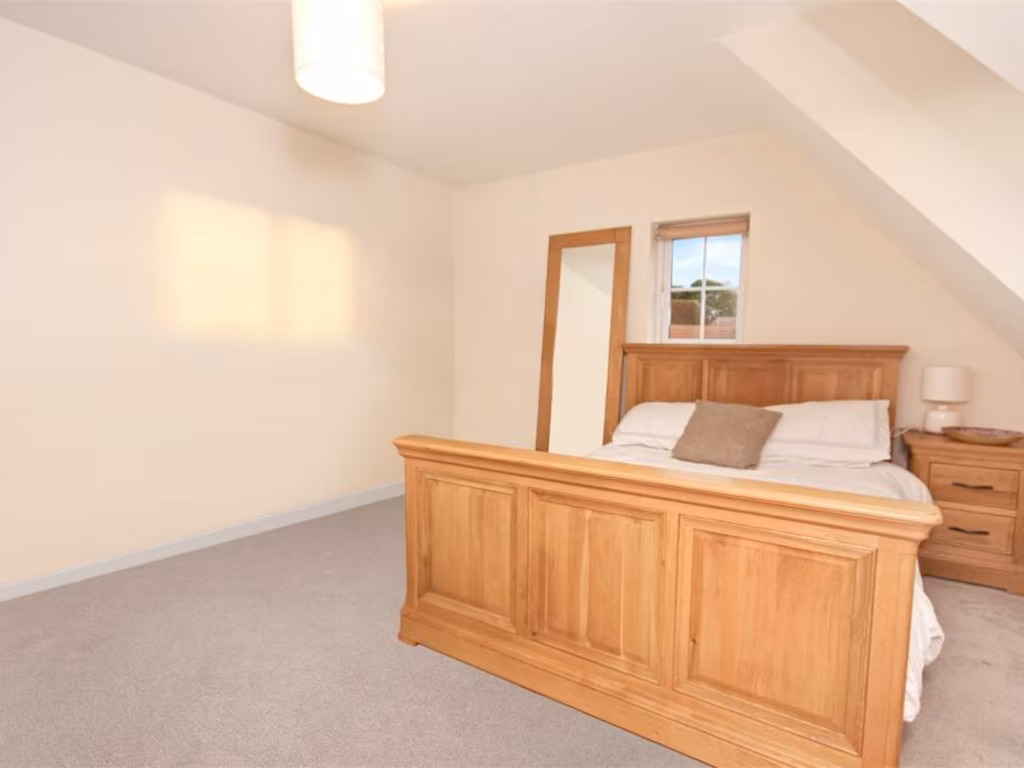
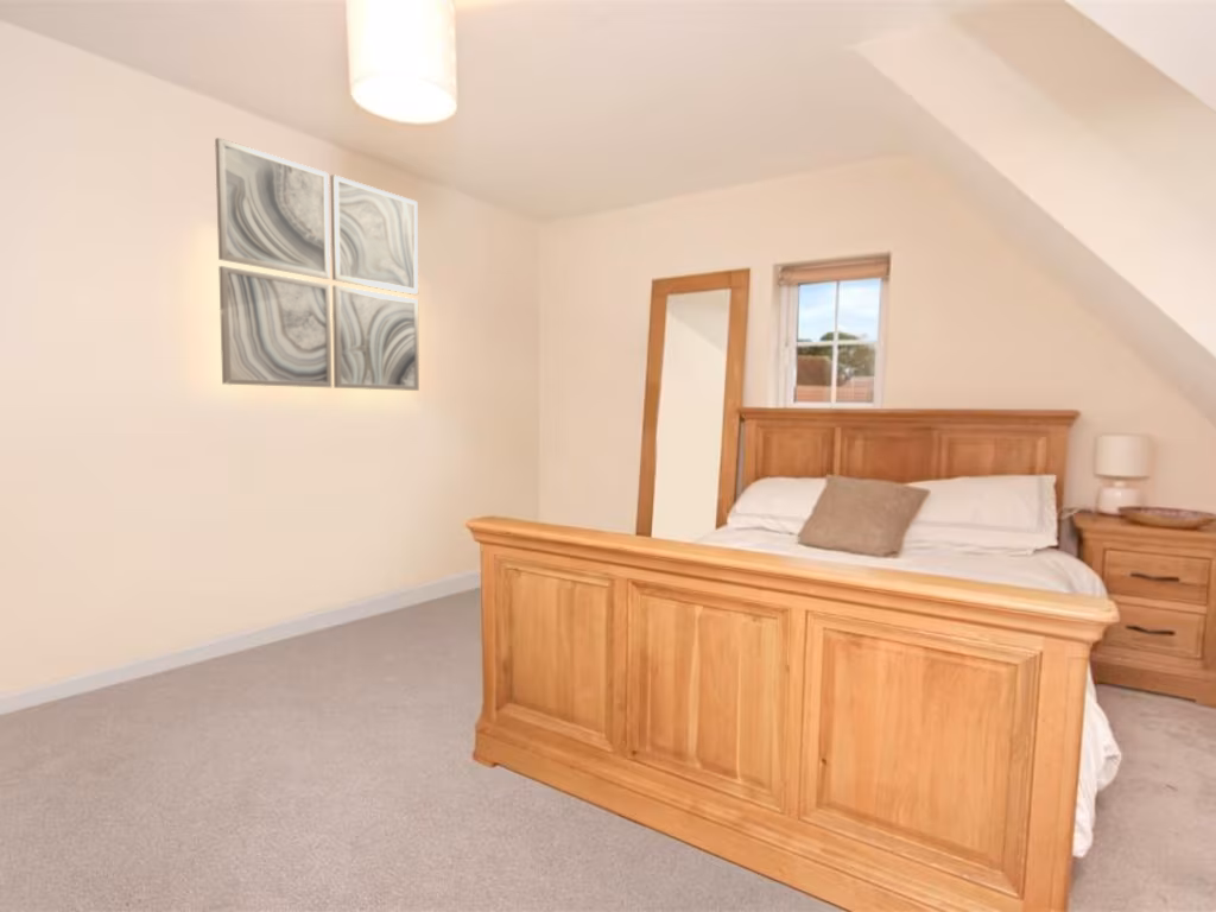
+ wall art [214,137,420,392]
